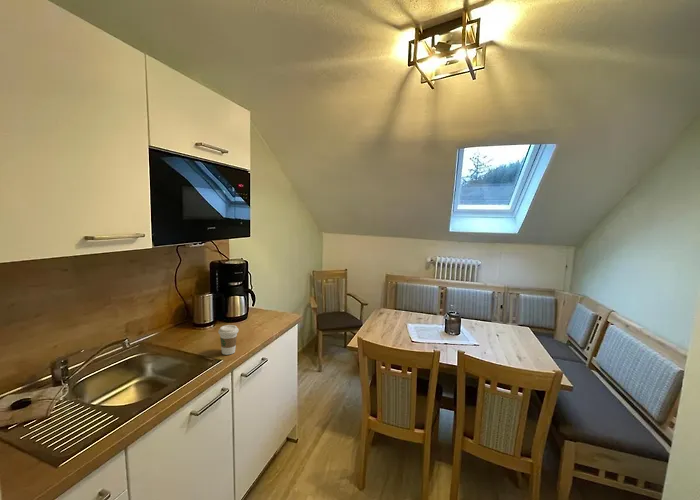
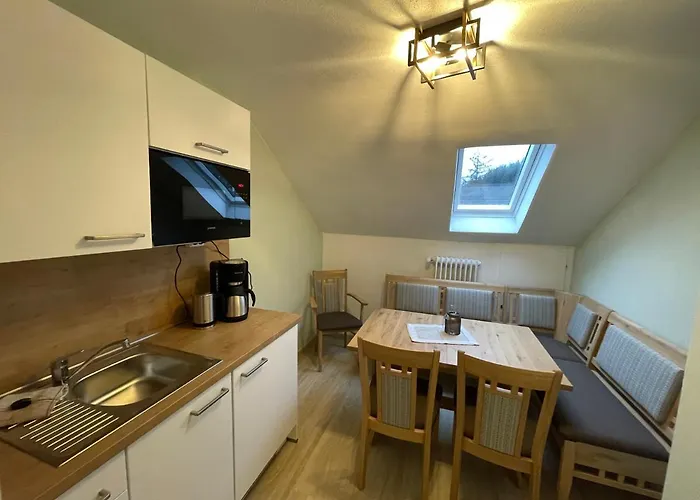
- coffee cup [218,324,240,356]
